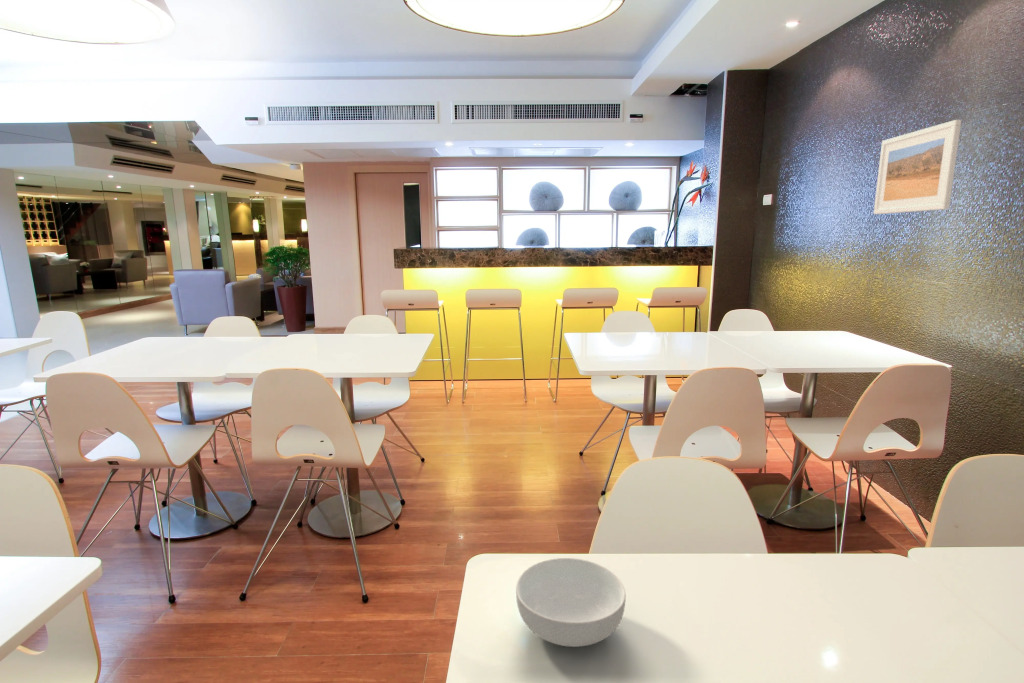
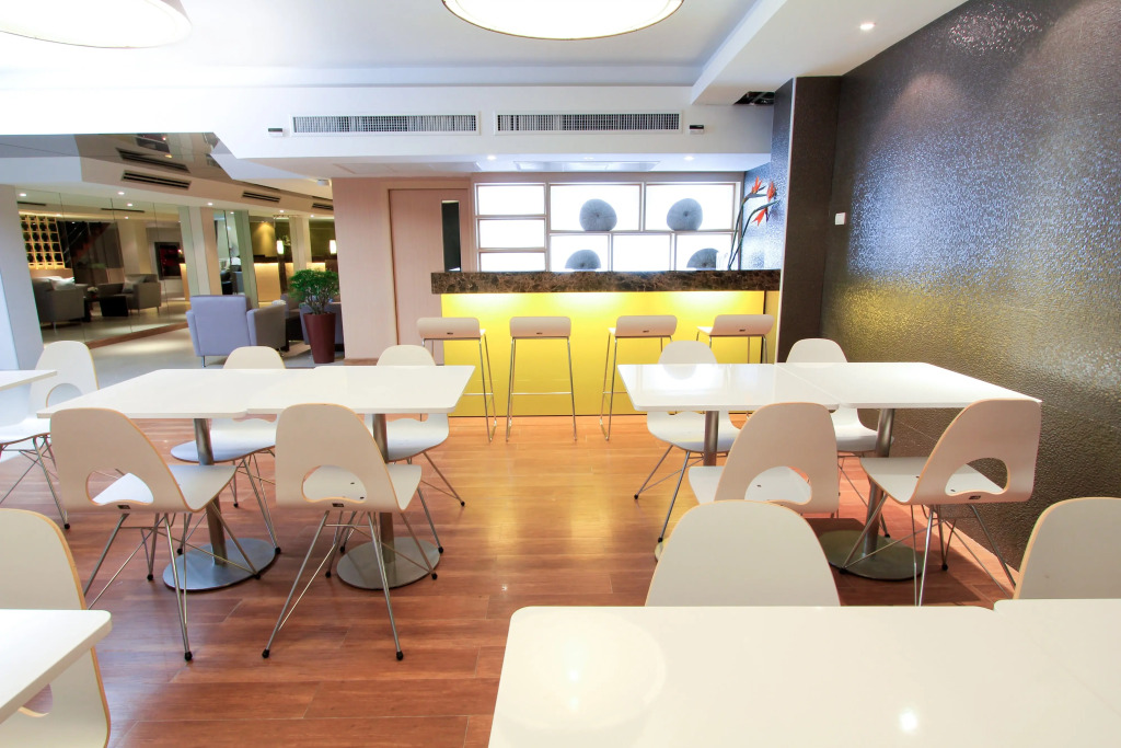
- cereal bowl [515,557,627,648]
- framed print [873,119,963,215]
